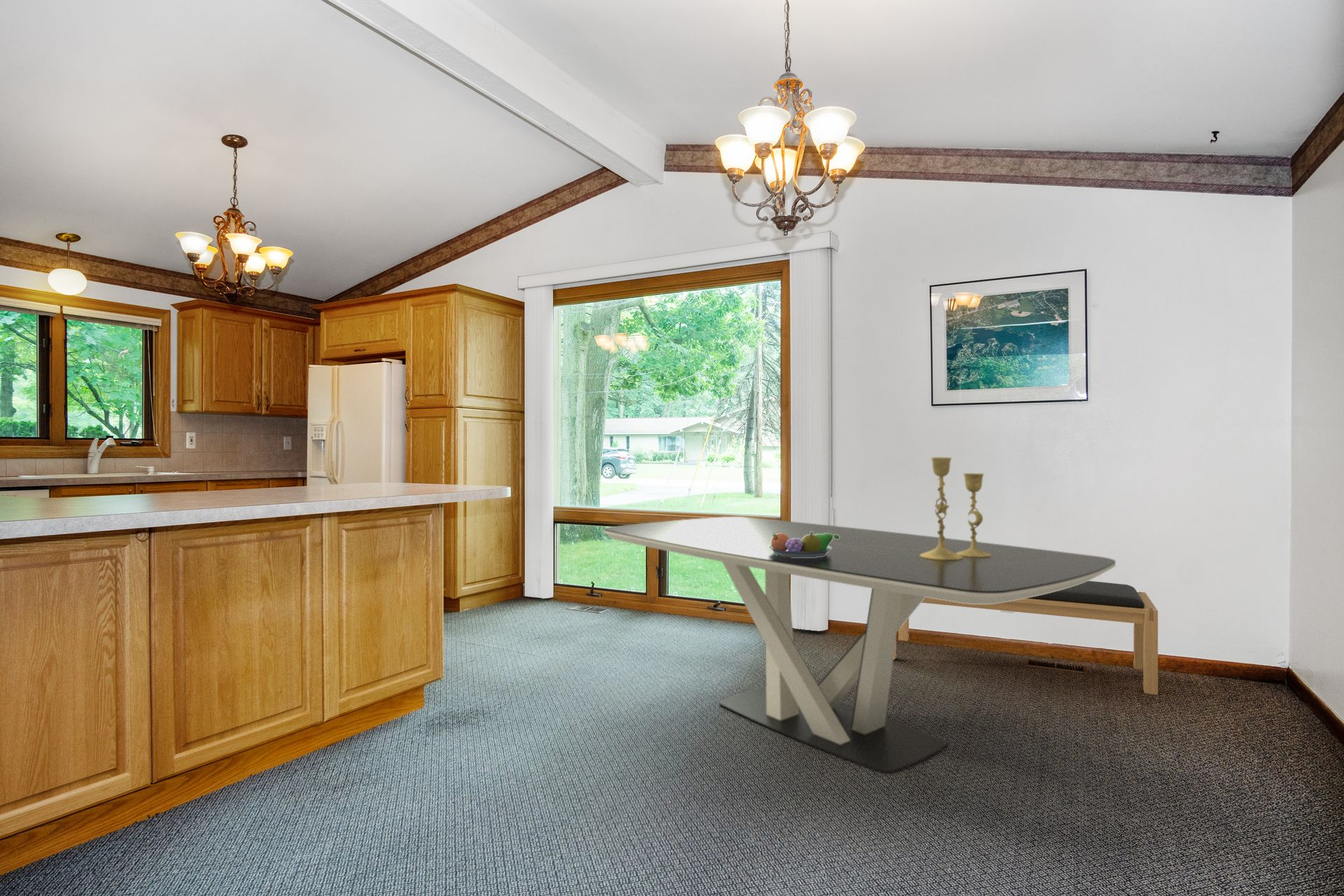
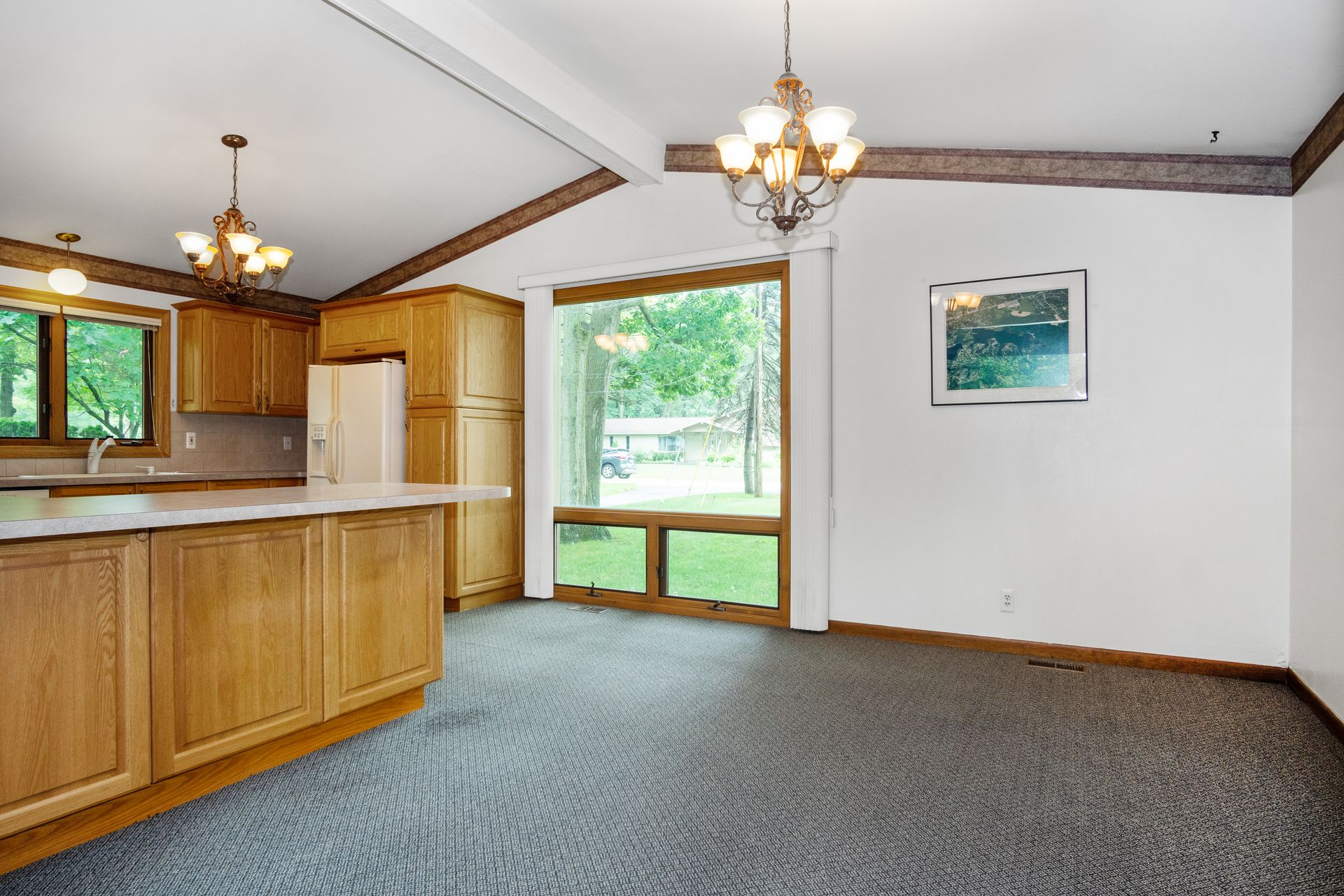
- fruit bowl [768,531,839,557]
- candlestick [920,456,991,560]
- dining table [603,516,1117,774]
- bench [893,580,1159,696]
